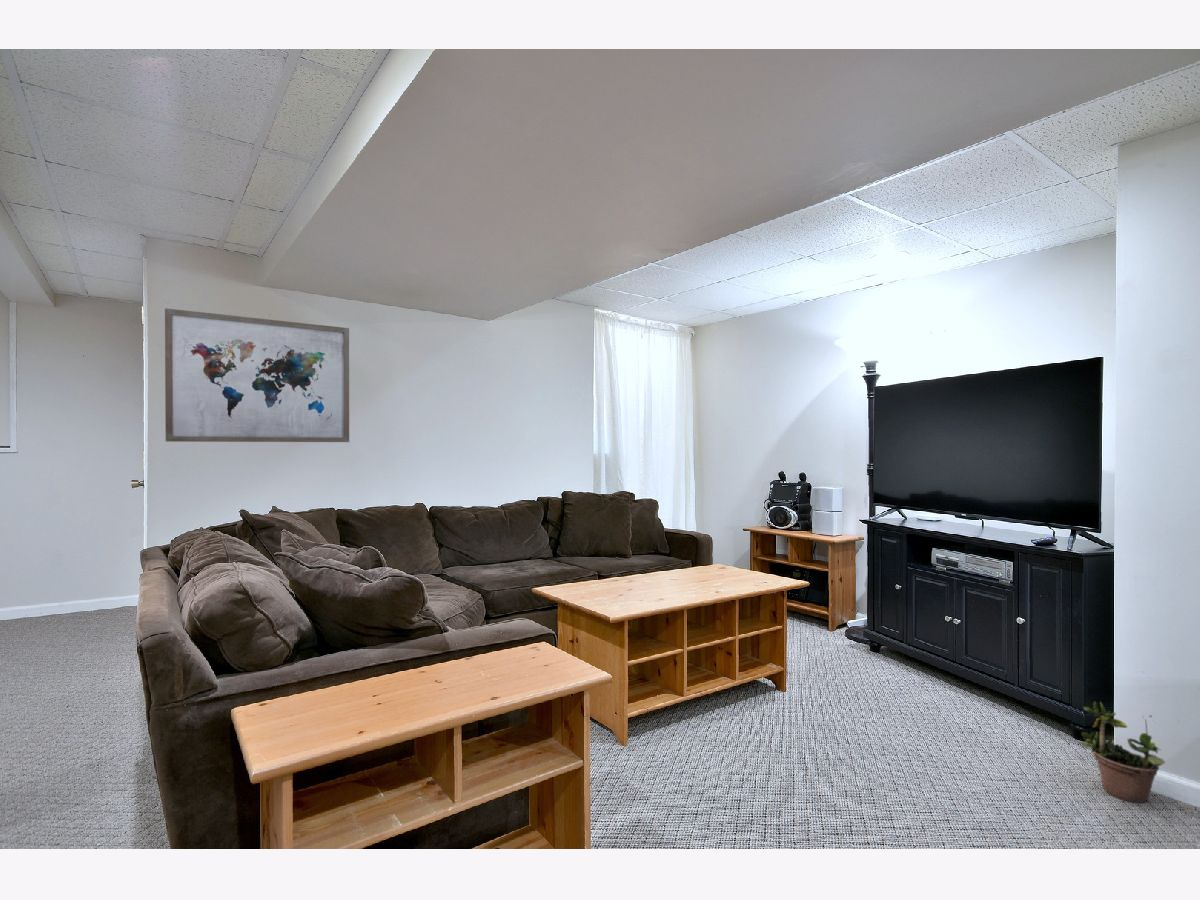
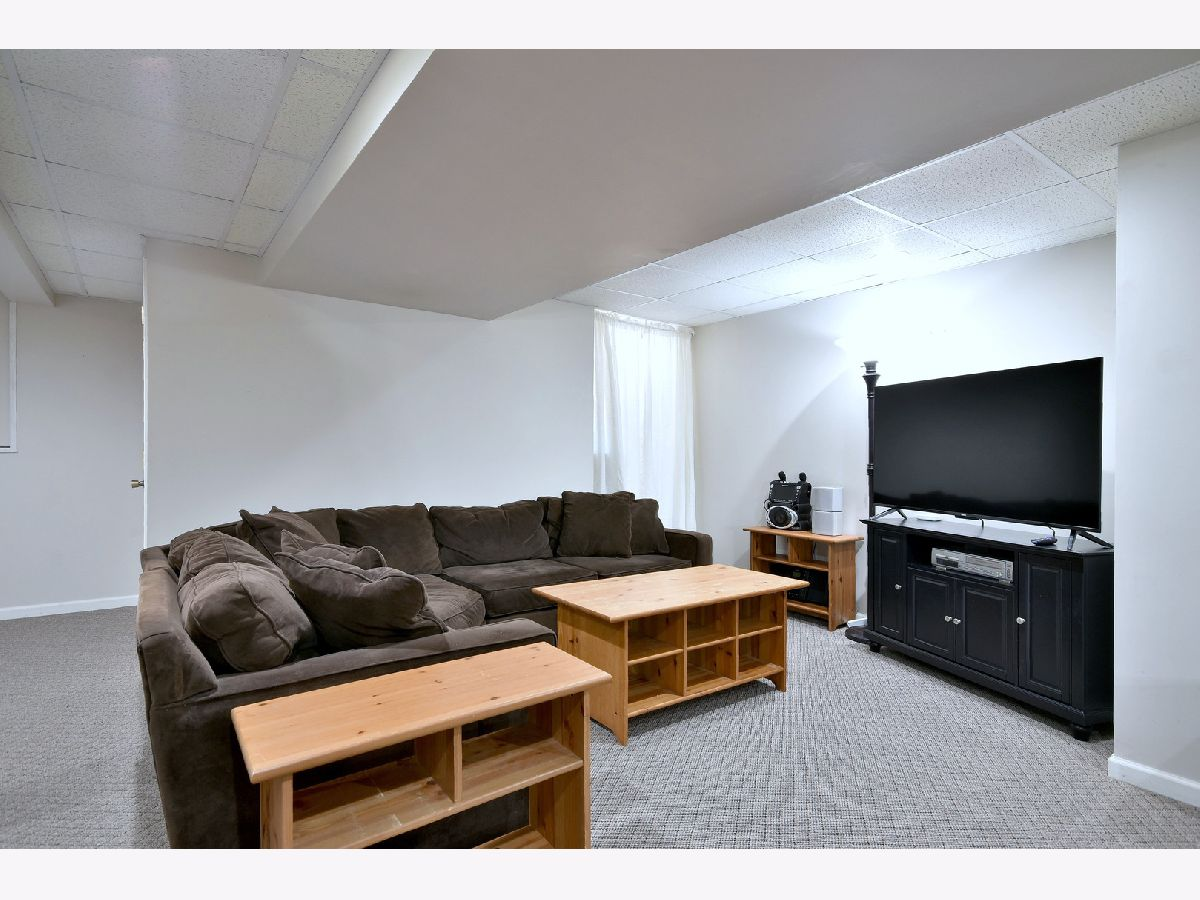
- wall art [164,307,350,443]
- potted plant [1077,701,1166,804]
